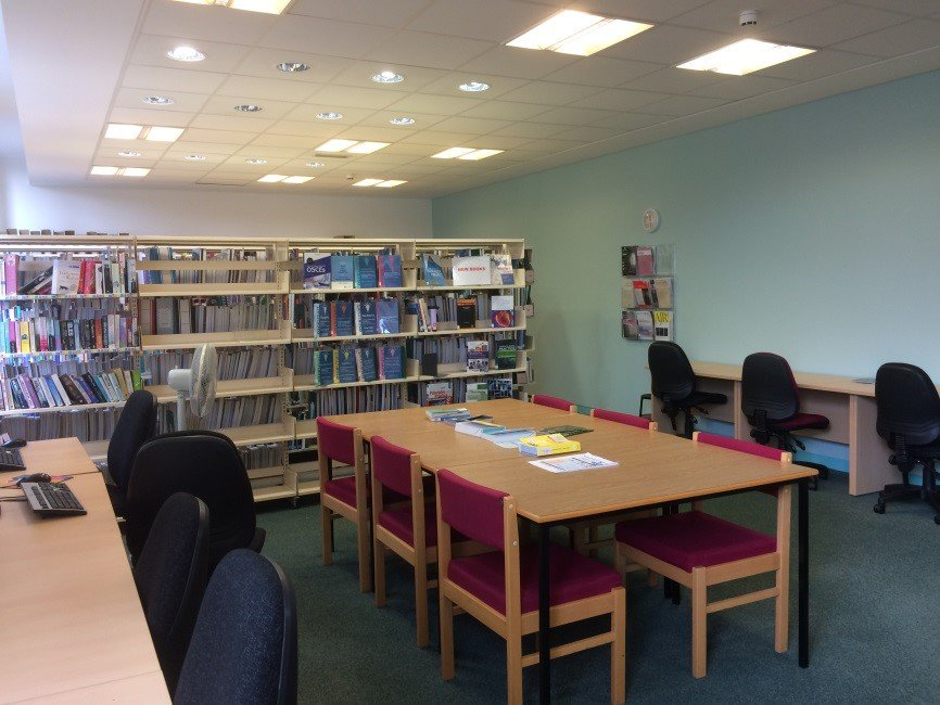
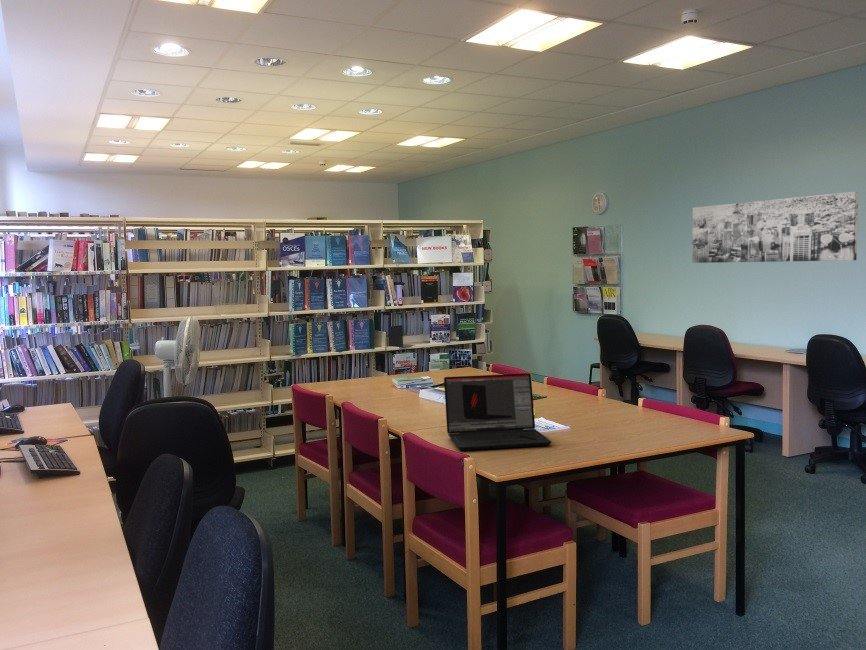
+ laptop [443,372,552,451]
+ wall art [691,191,859,264]
